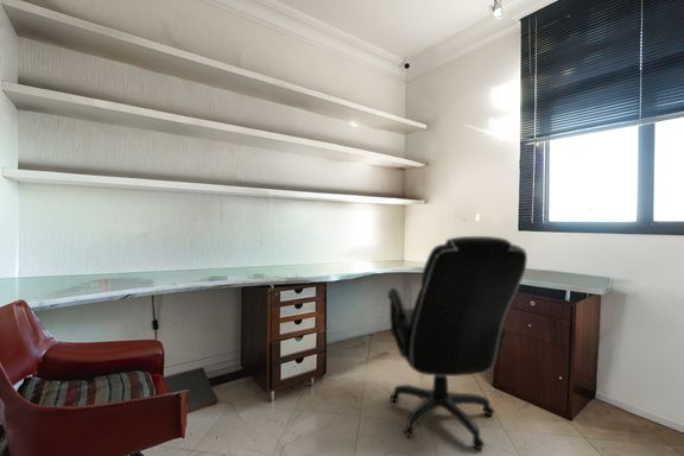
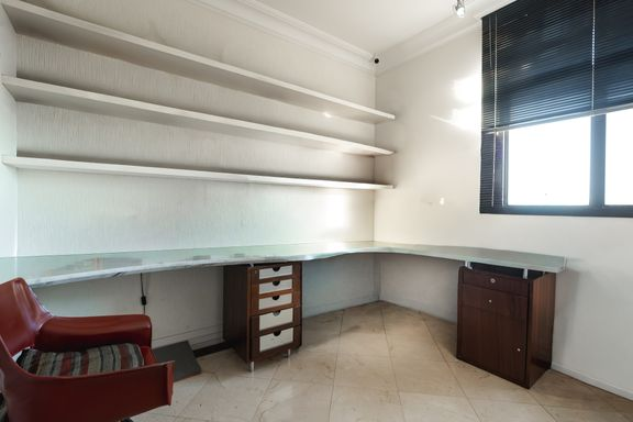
- office chair [386,235,528,450]
